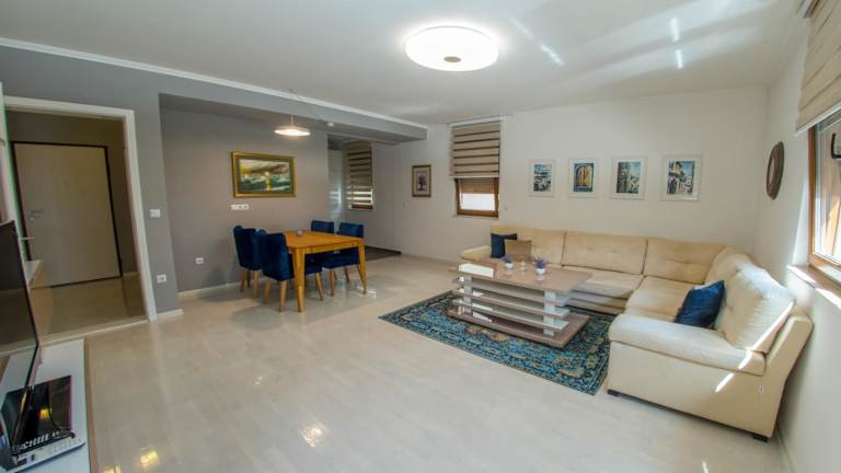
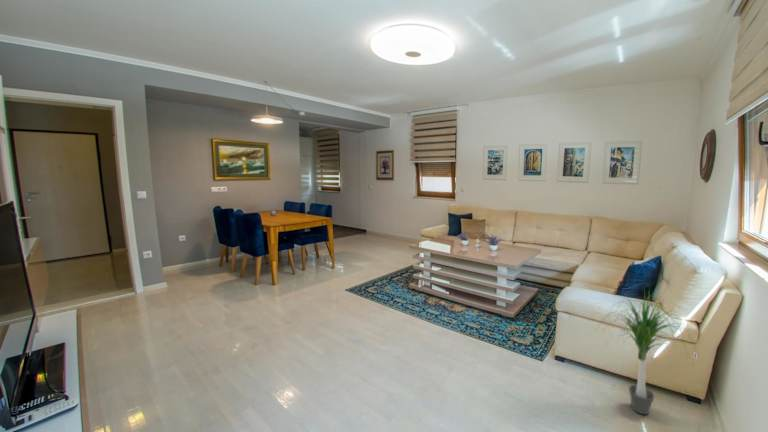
+ potted plant [595,285,700,416]
